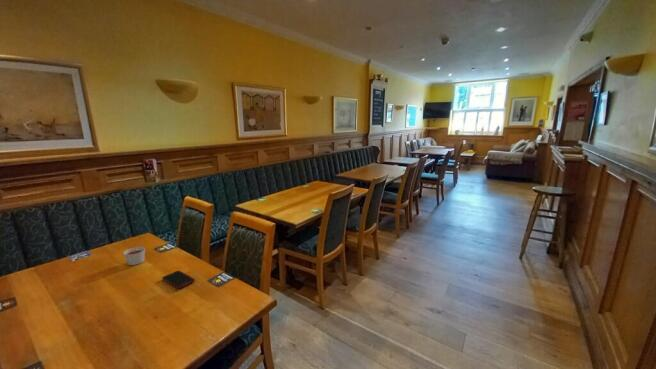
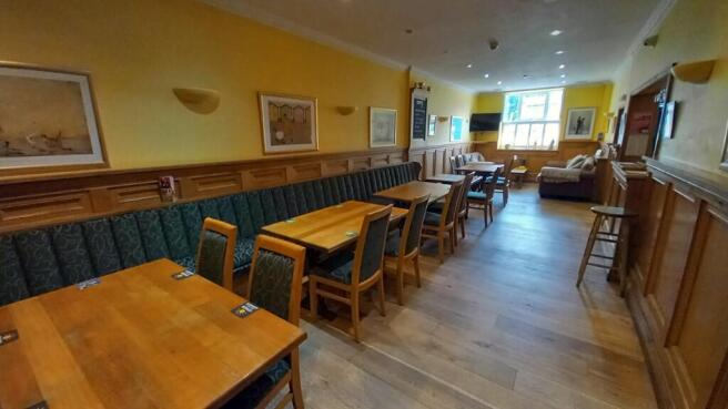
- cell phone [161,270,196,290]
- candle [123,246,146,266]
